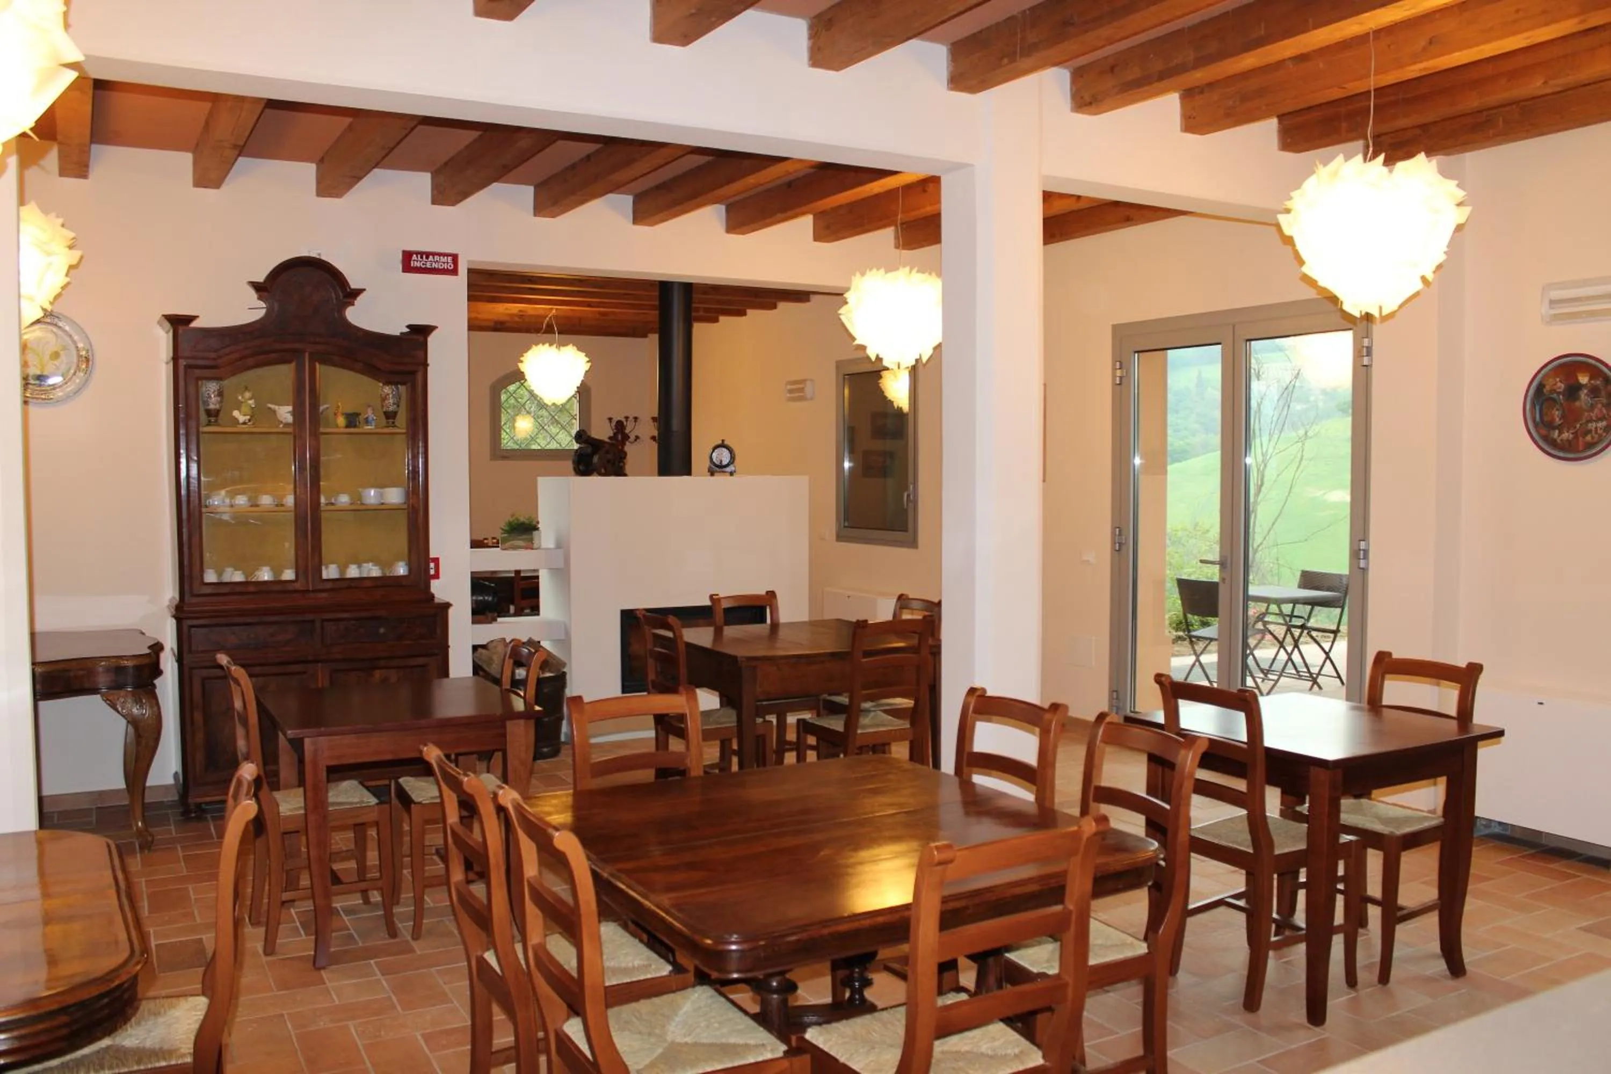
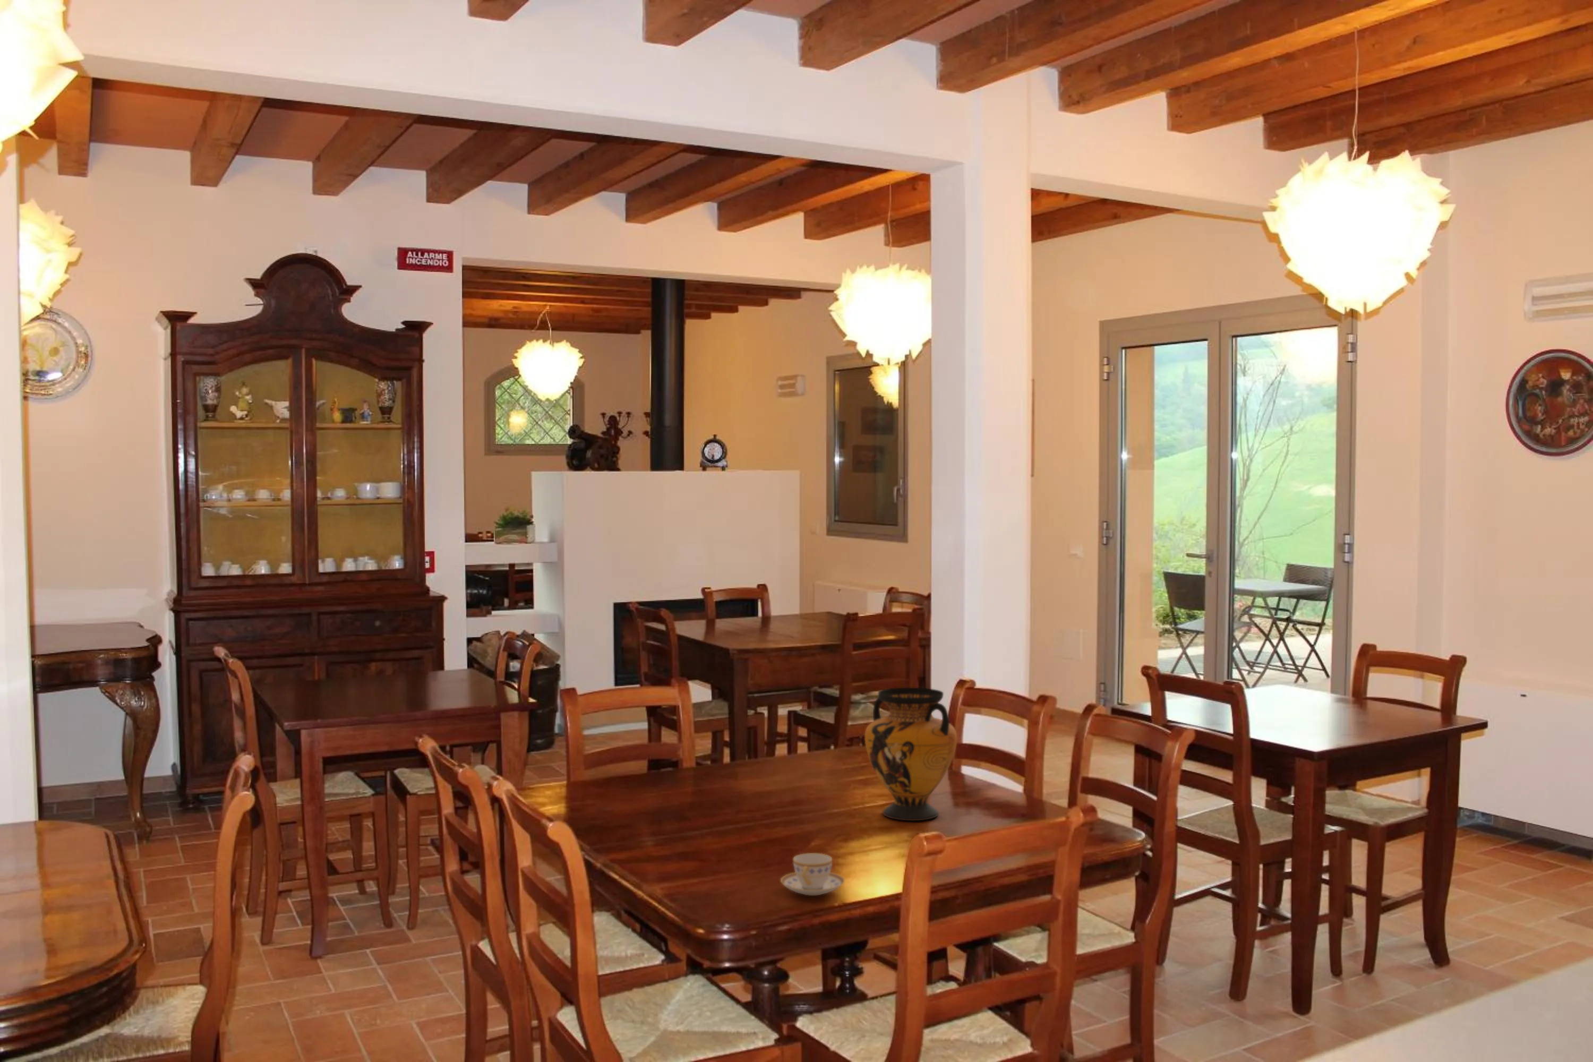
+ teacup [780,852,845,896]
+ vase [864,687,958,821]
